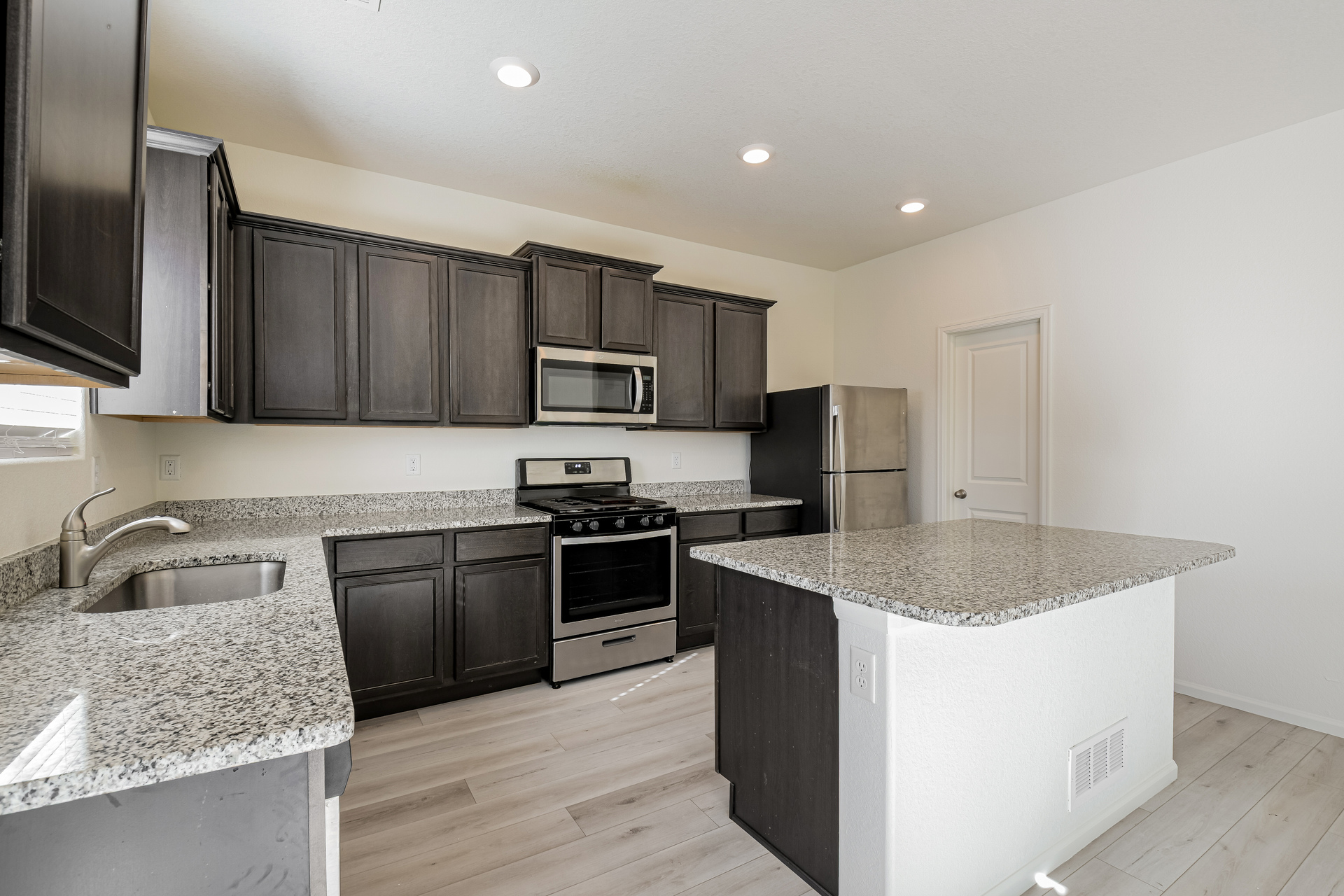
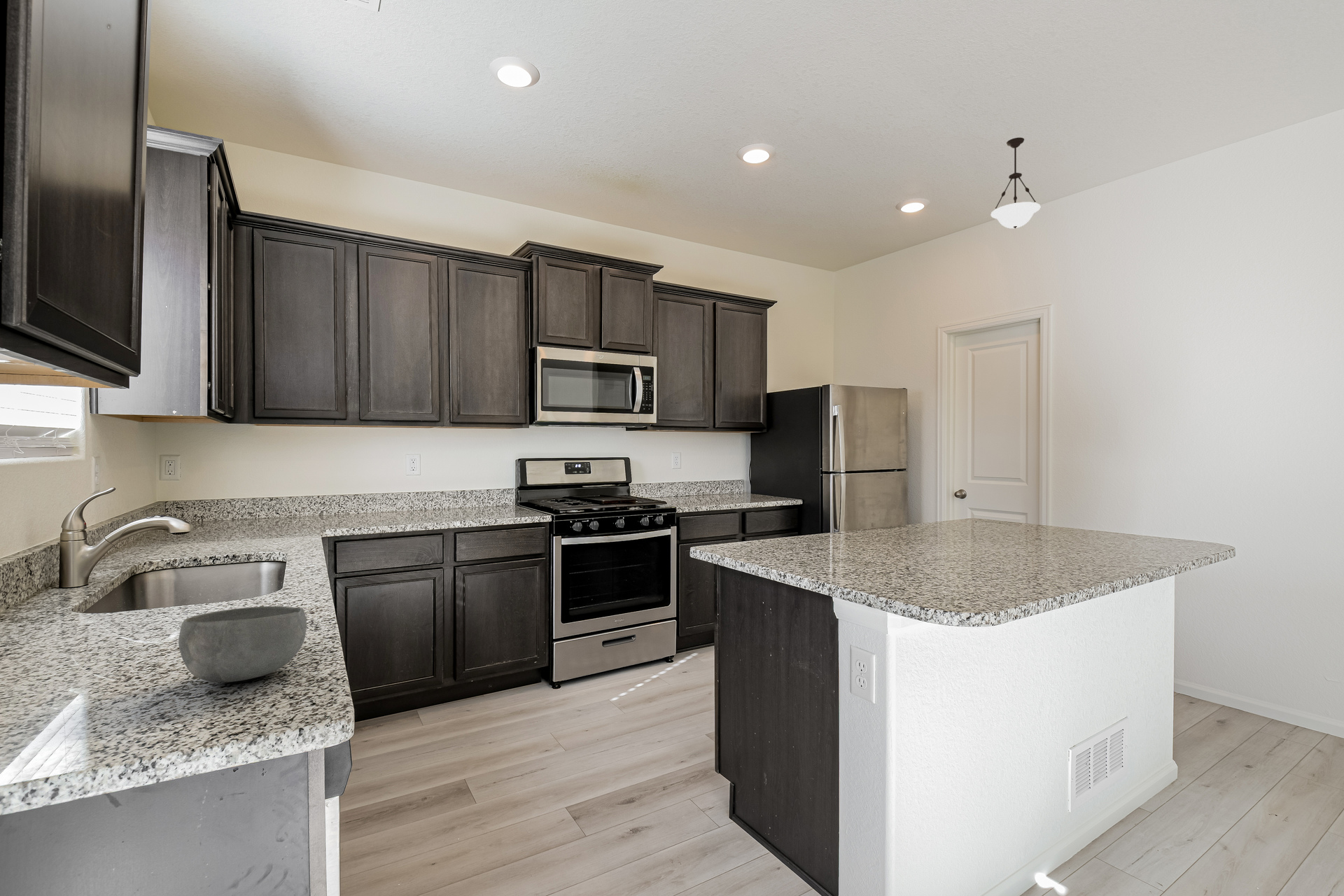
+ bowl [178,605,307,683]
+ pendant light [990,137,1041,229]
